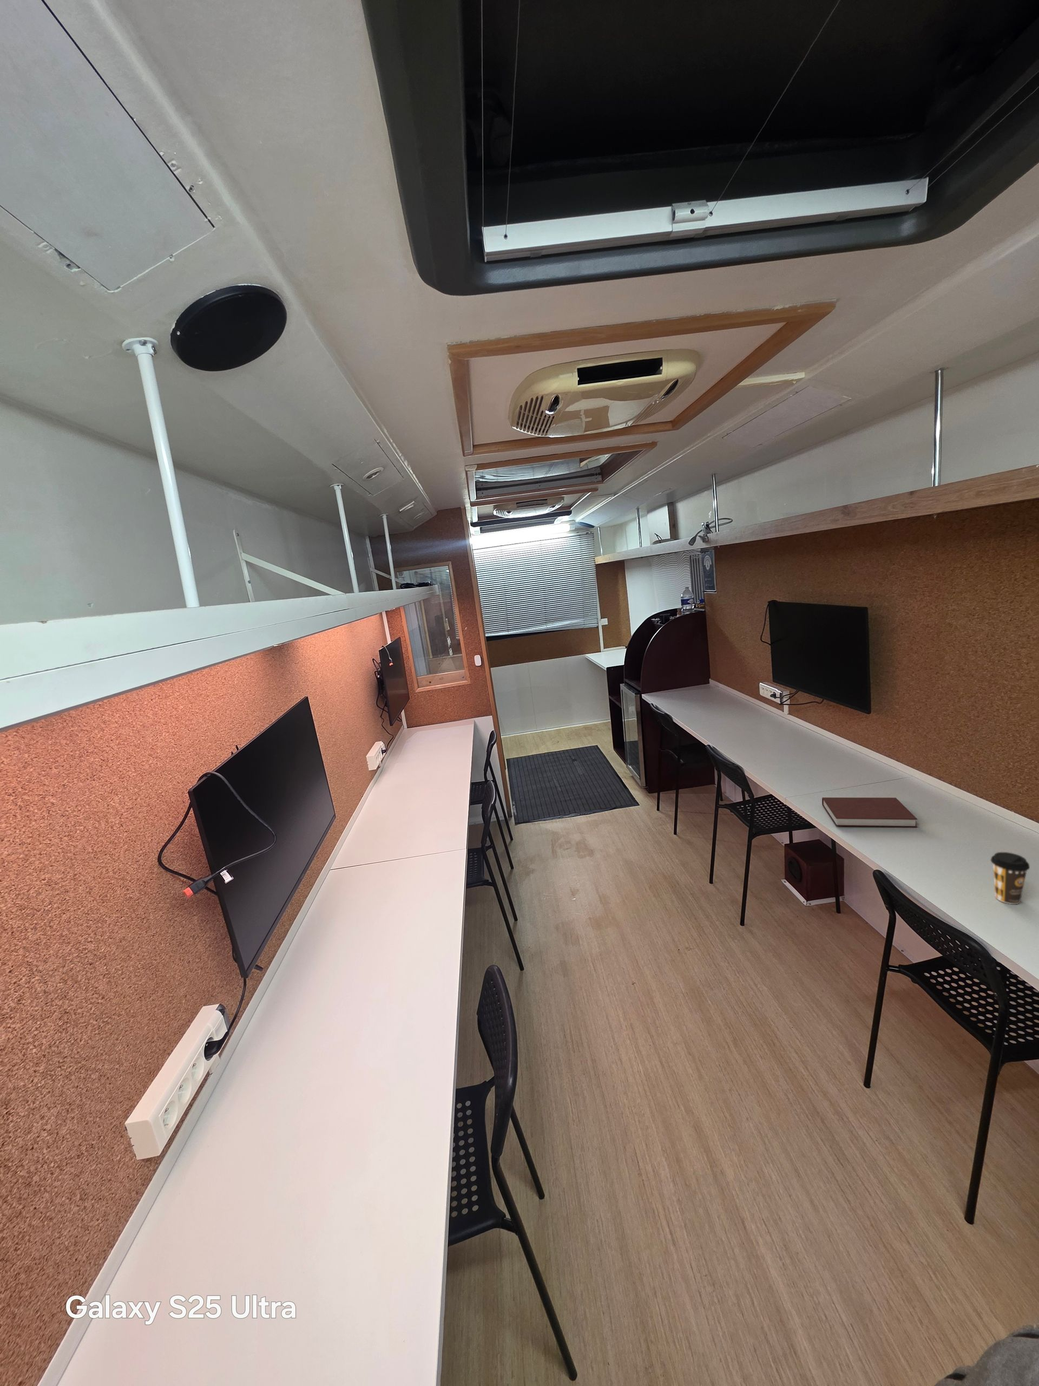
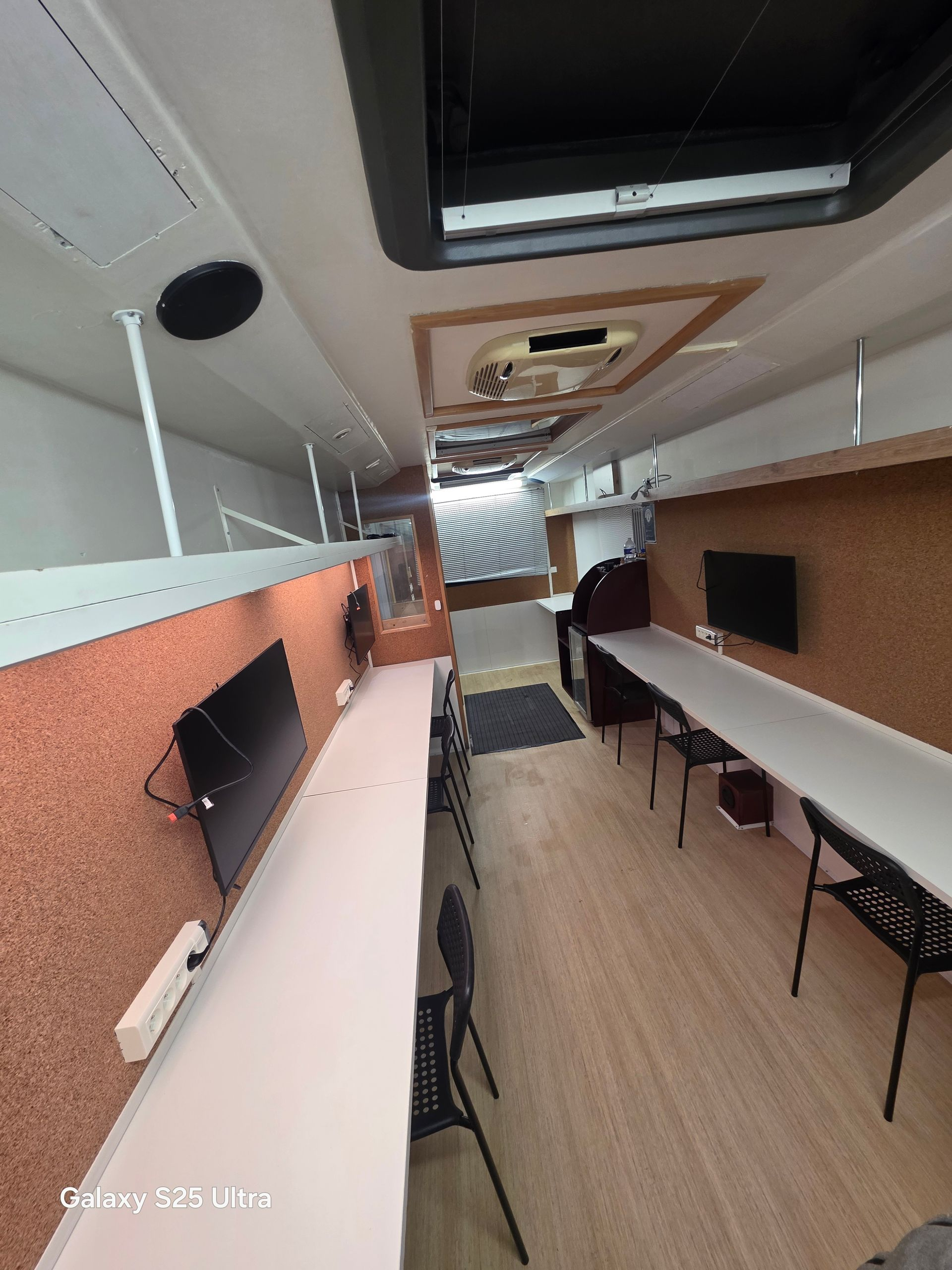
- notebook [822,797,918,828]
- coffee cup [990,851,1030,905]
